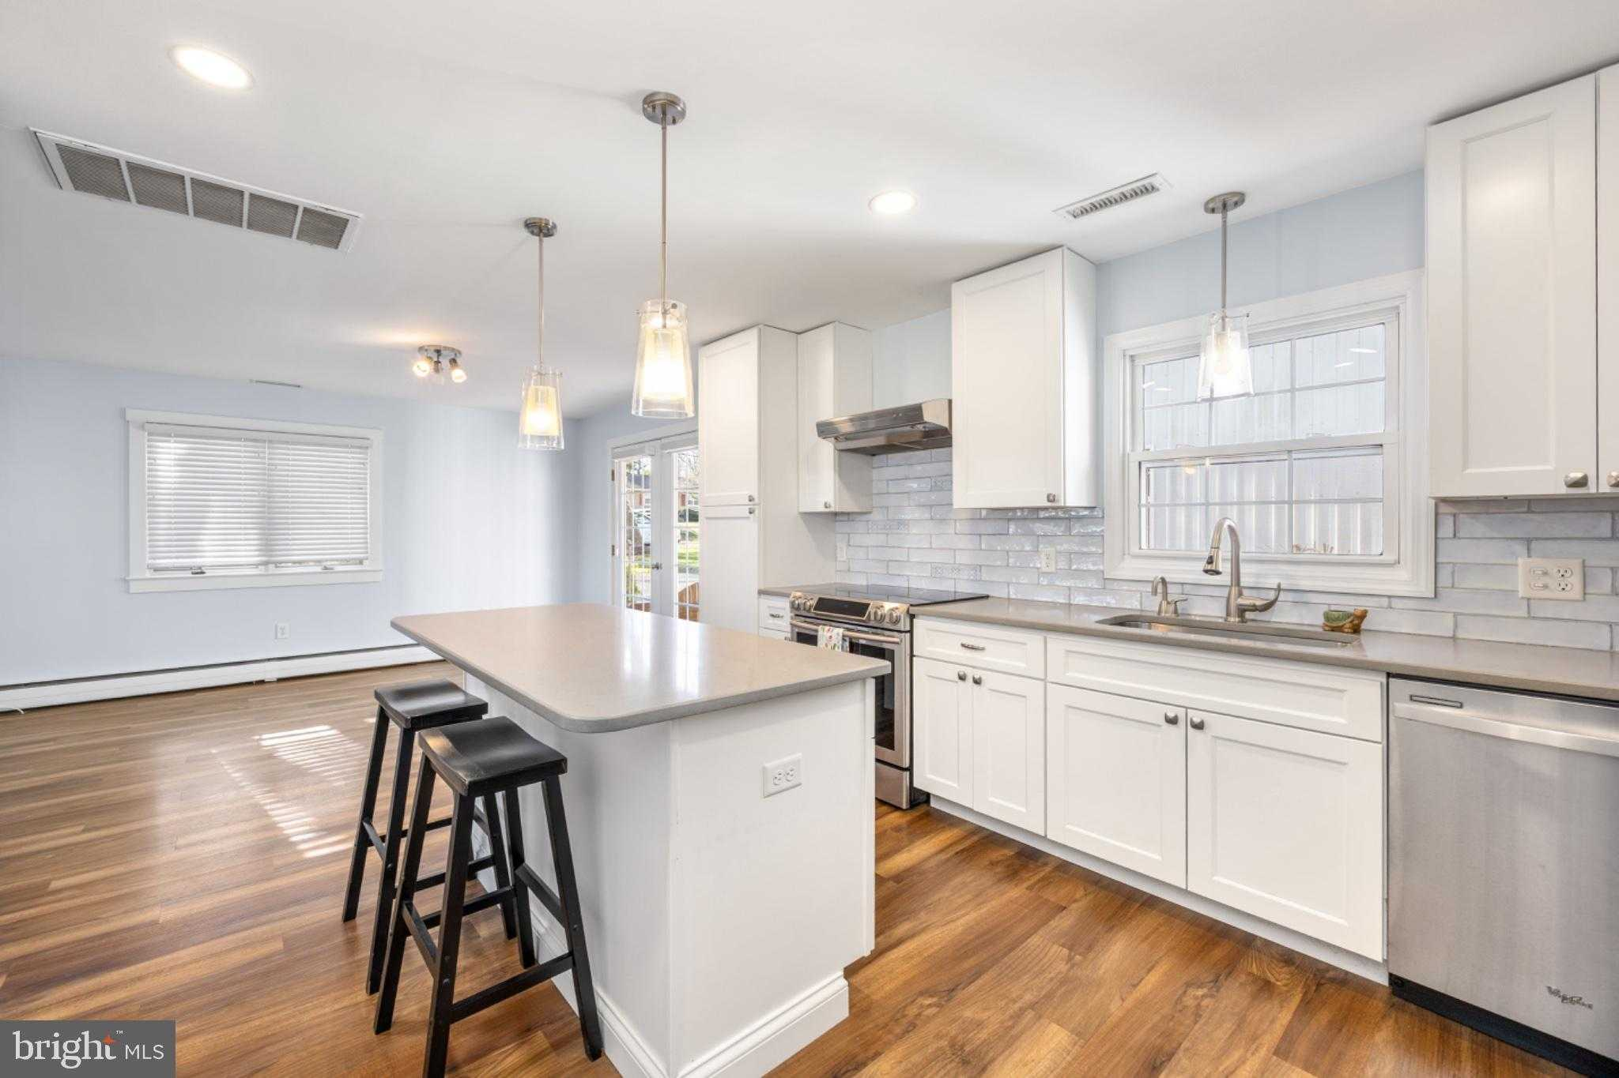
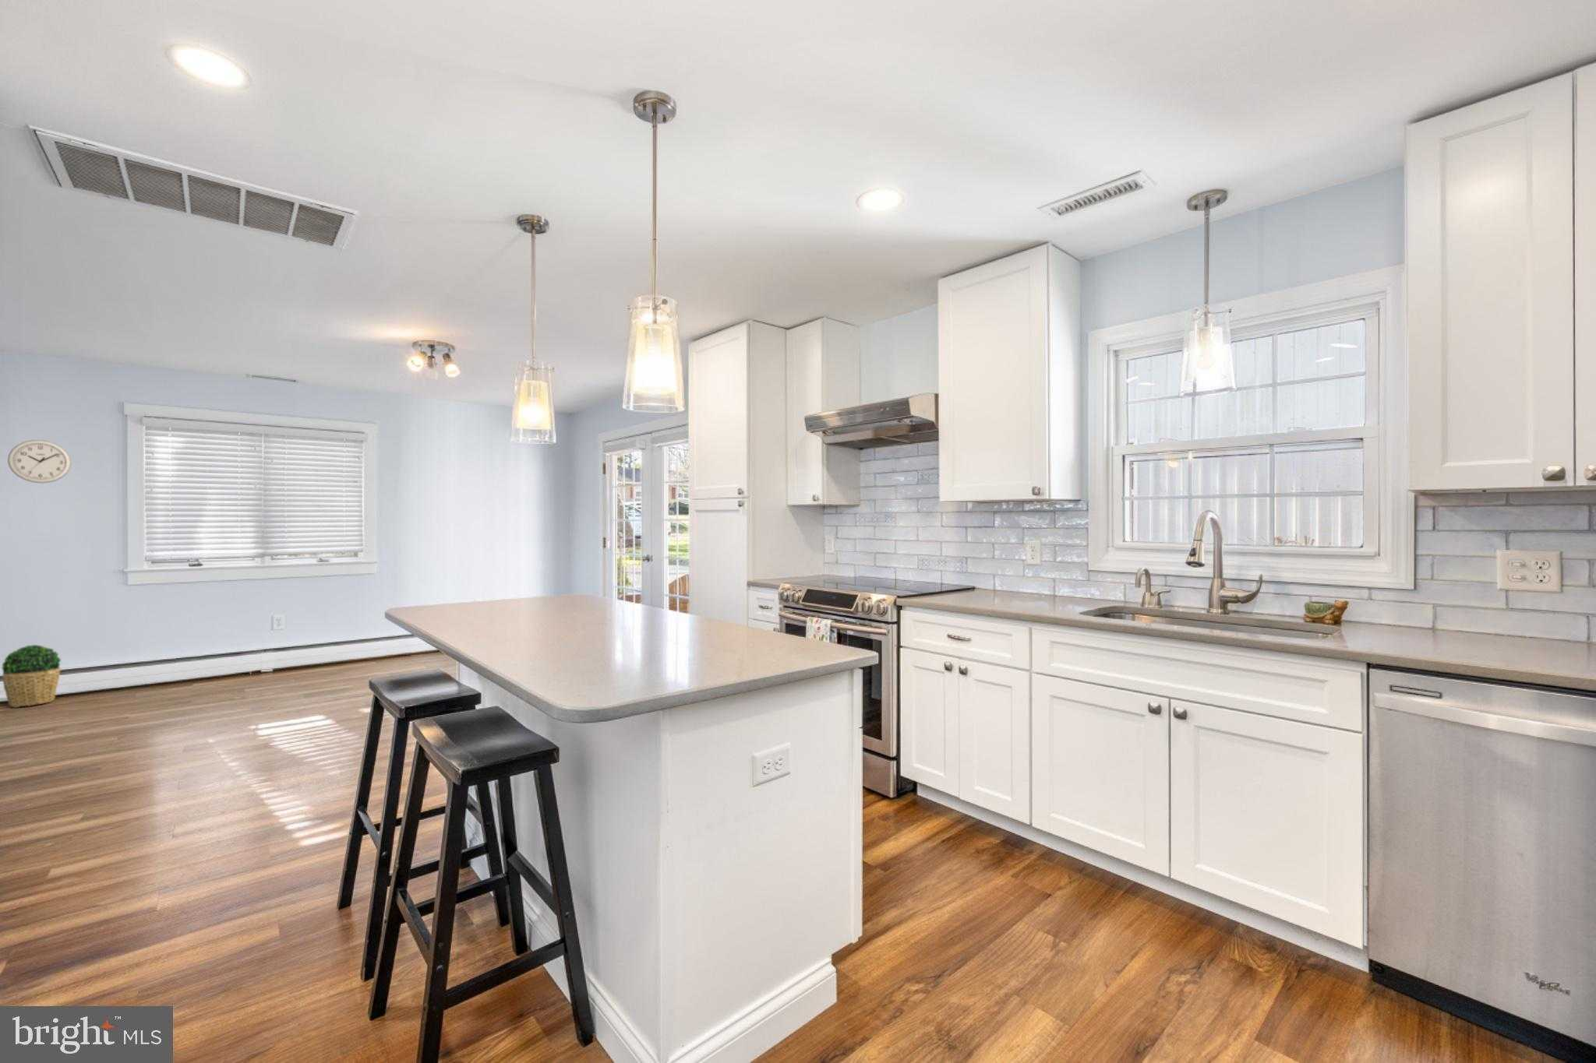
+ wall clock [7,439,72,484]
+ potted plant [1,644,62,708]
